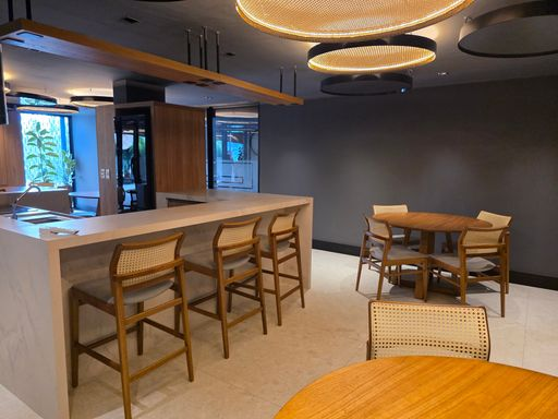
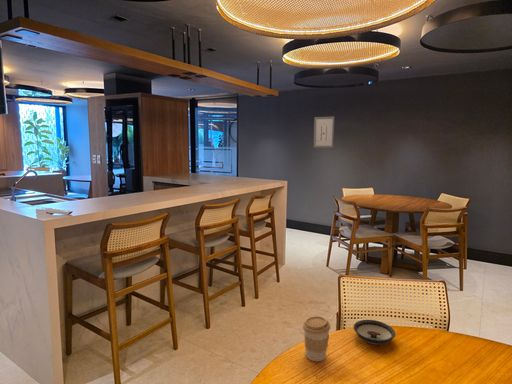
+ wall art [313,115,335,149]
+ saucer [353,319,396,346]
+ coffee cup [302,315,331,362]
